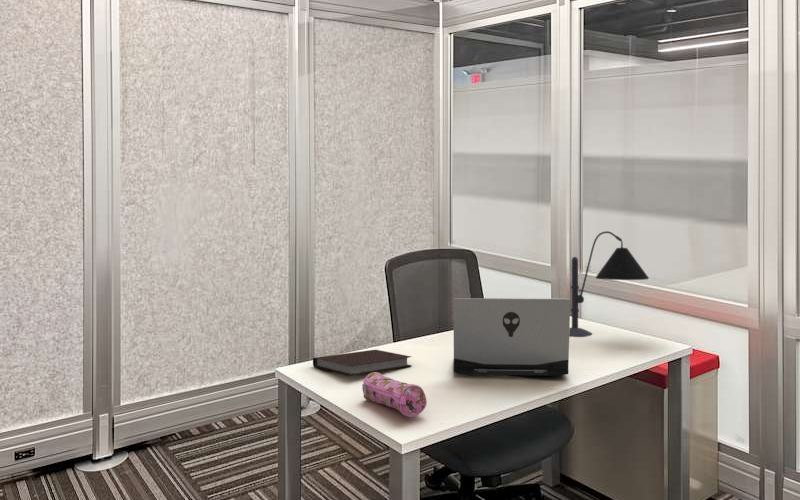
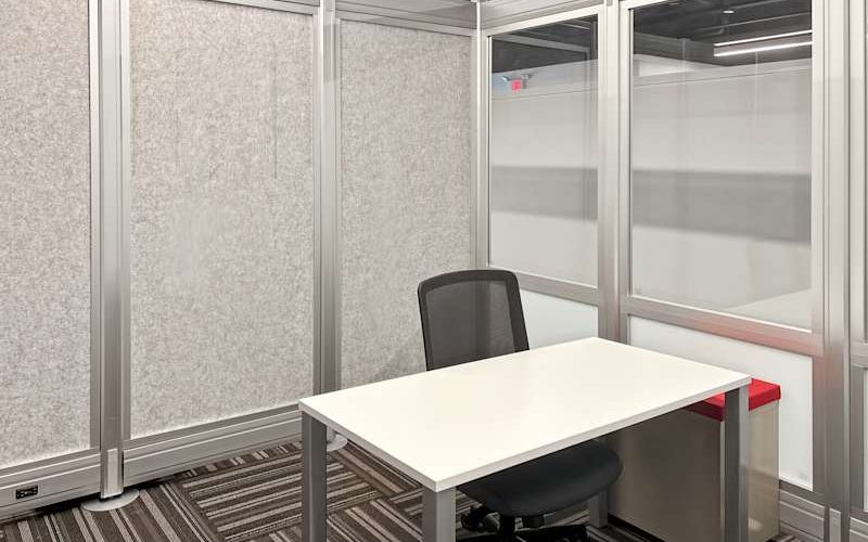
- pencil case [361,371,428,418]
- laptop [452,297,571,377]
- desk lamp [569,230,650,338]
- notebook [312,349,413,377]
